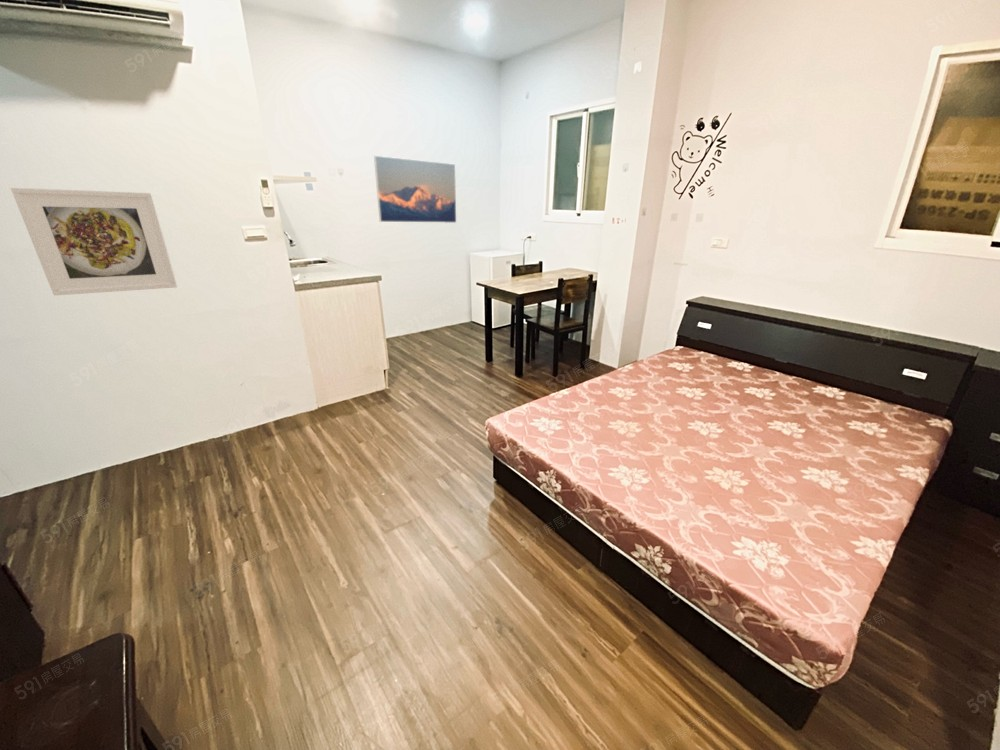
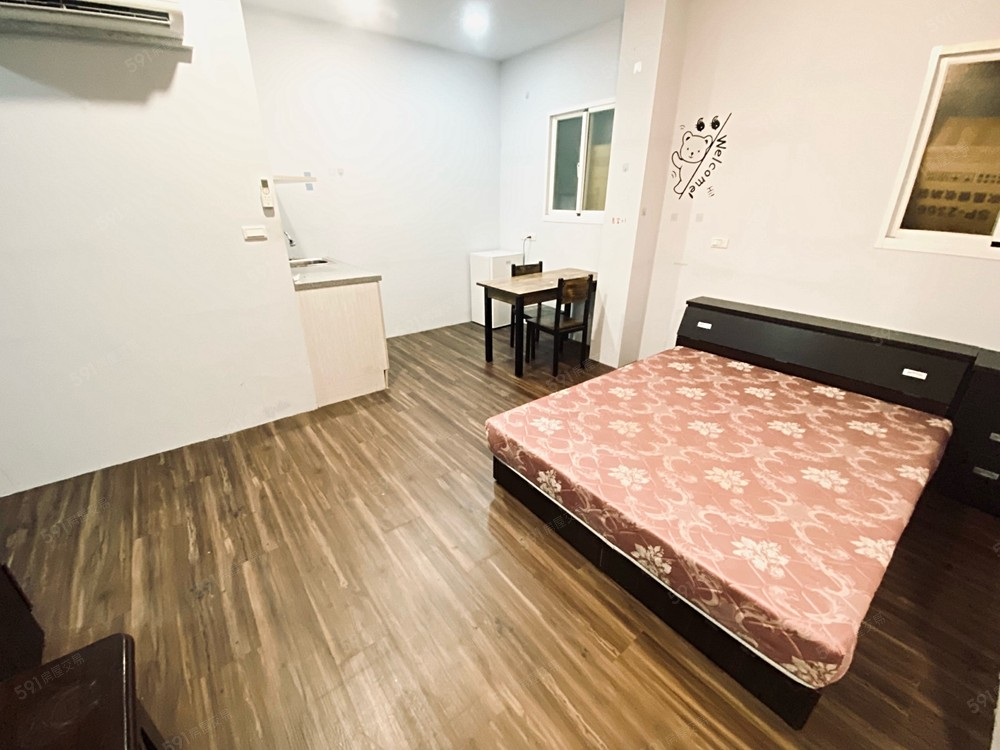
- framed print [373,155,457,224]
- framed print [10,186,178,296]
